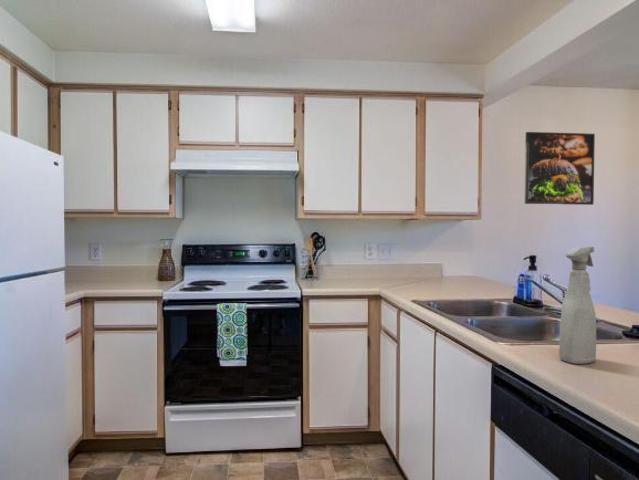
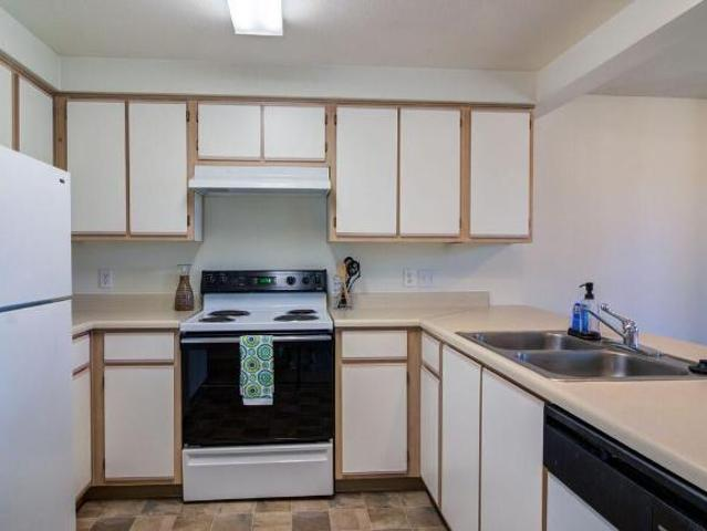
- spray bottle [558,246,597,365]
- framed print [524,131,596,206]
